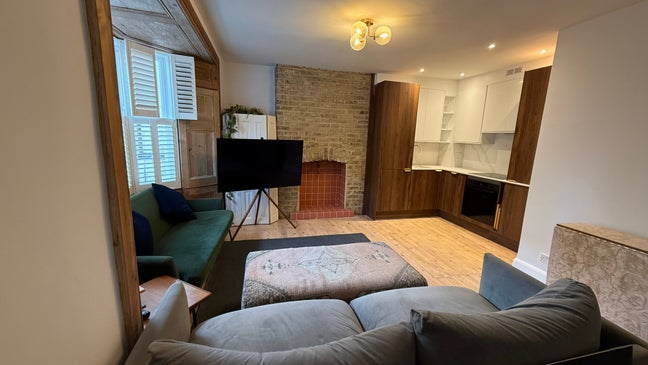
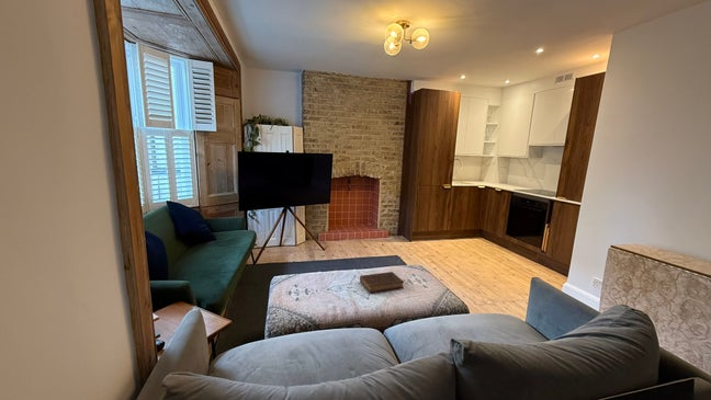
+ book [359,271,405,294]
